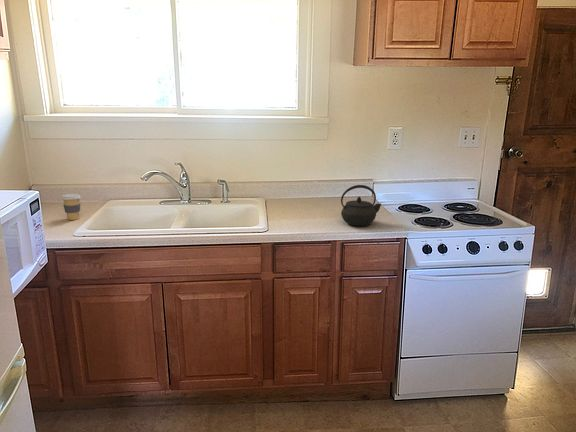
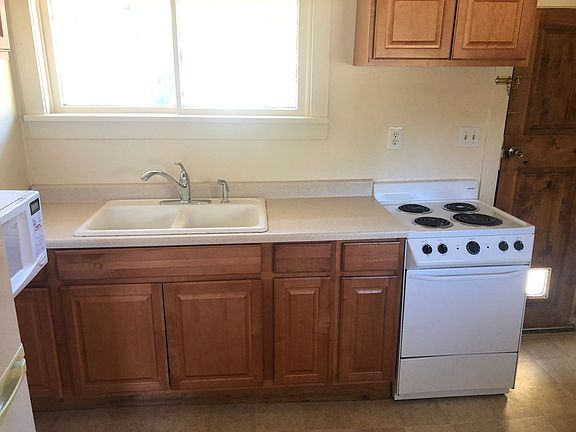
- kettle [340,184,382,227]
- coffee cup [60,193,82,221]
